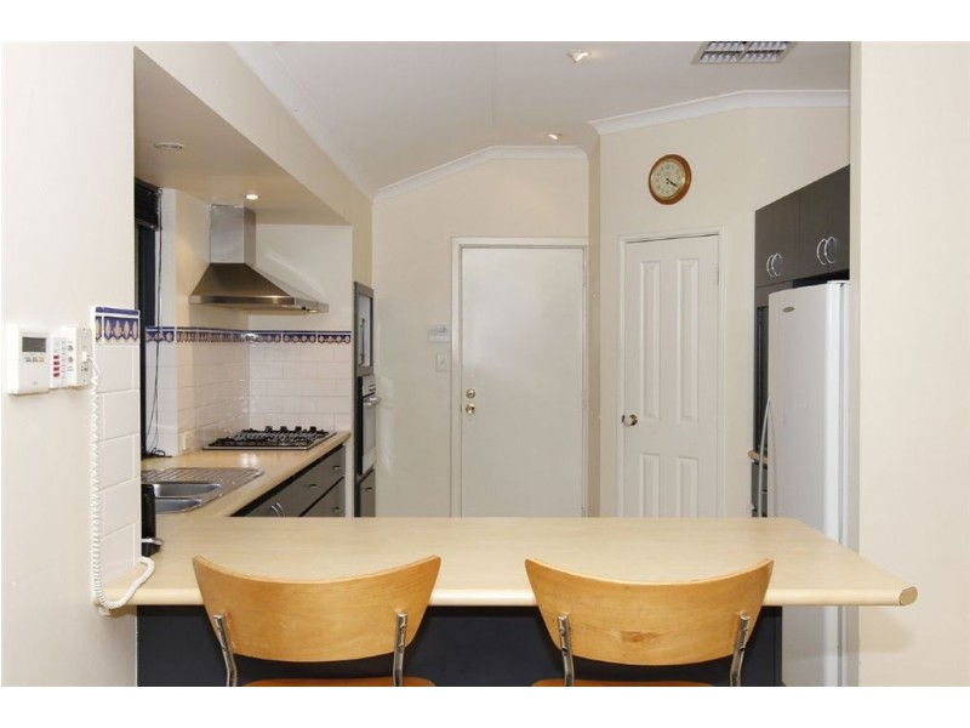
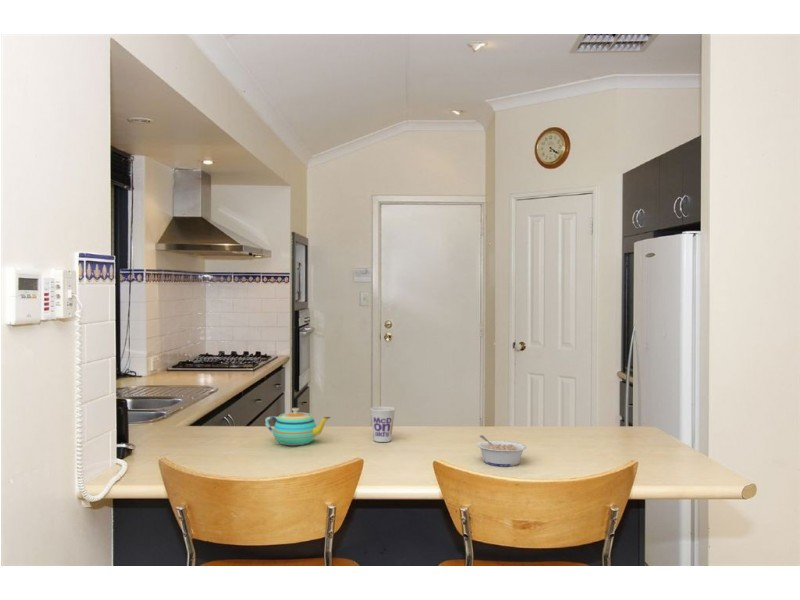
+ teapot [264,407,332,446]
+ legume [476,434,528,467]
+ cup [369,405,396,443]
